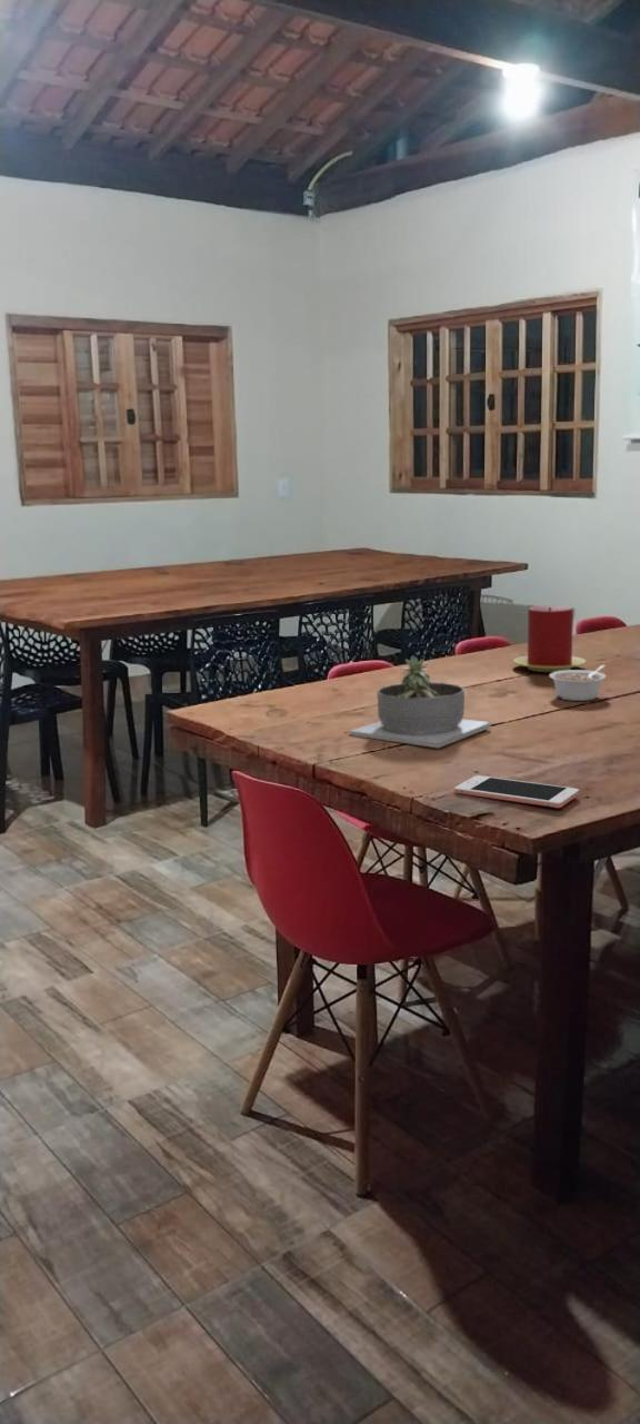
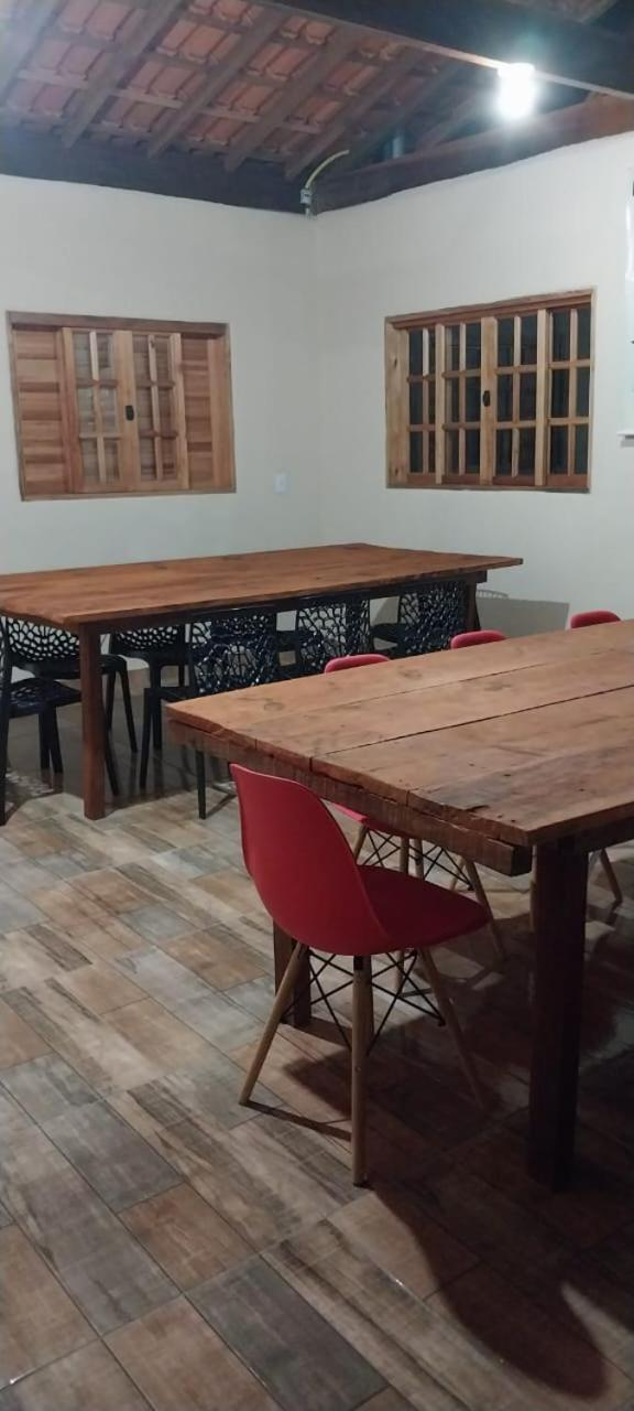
- candle [512,605,588,673]
- succulent planter [348,655,492,749]
- cell phone [453,774,580,809]
- legume [548,664,608,702]
